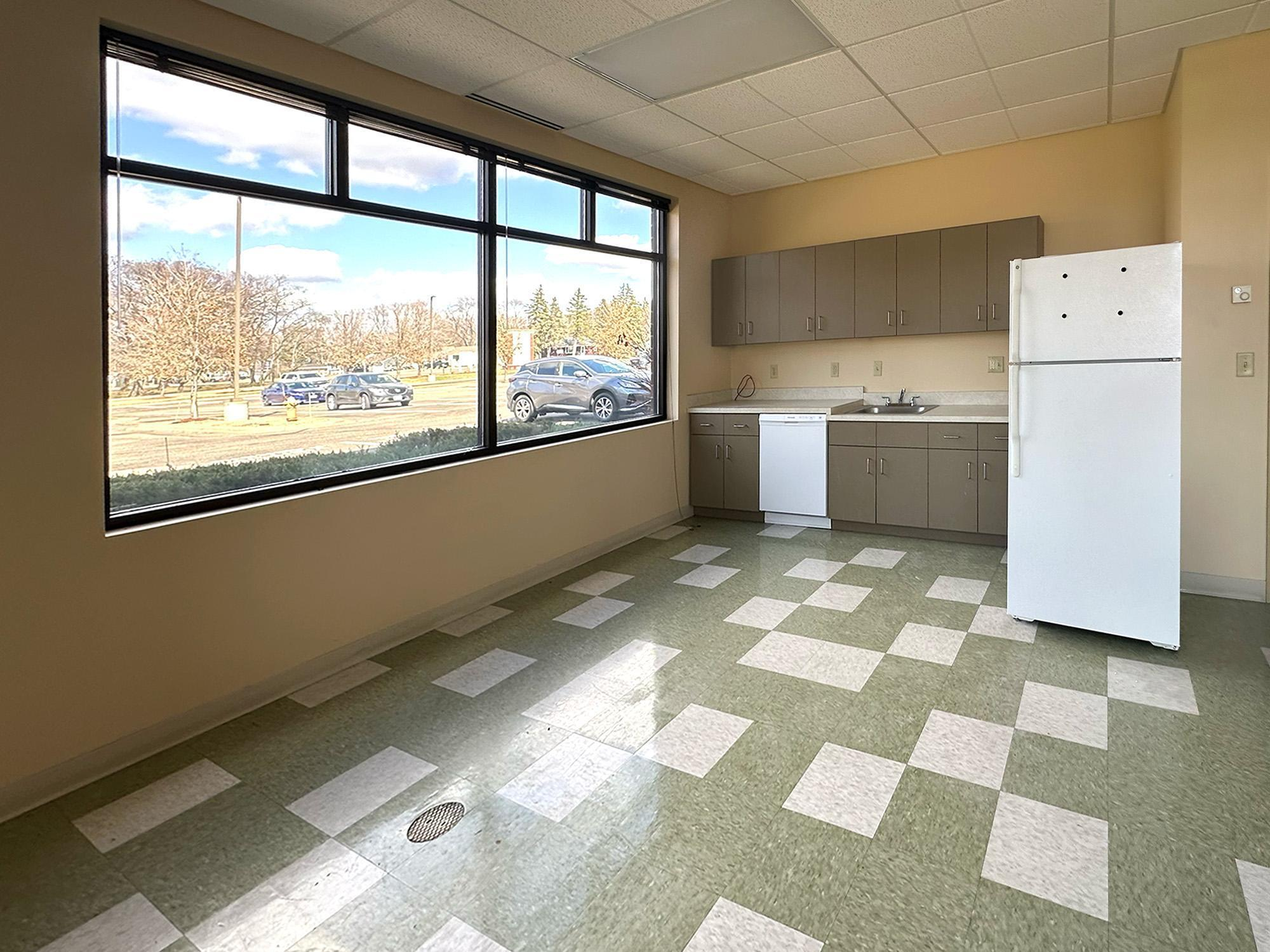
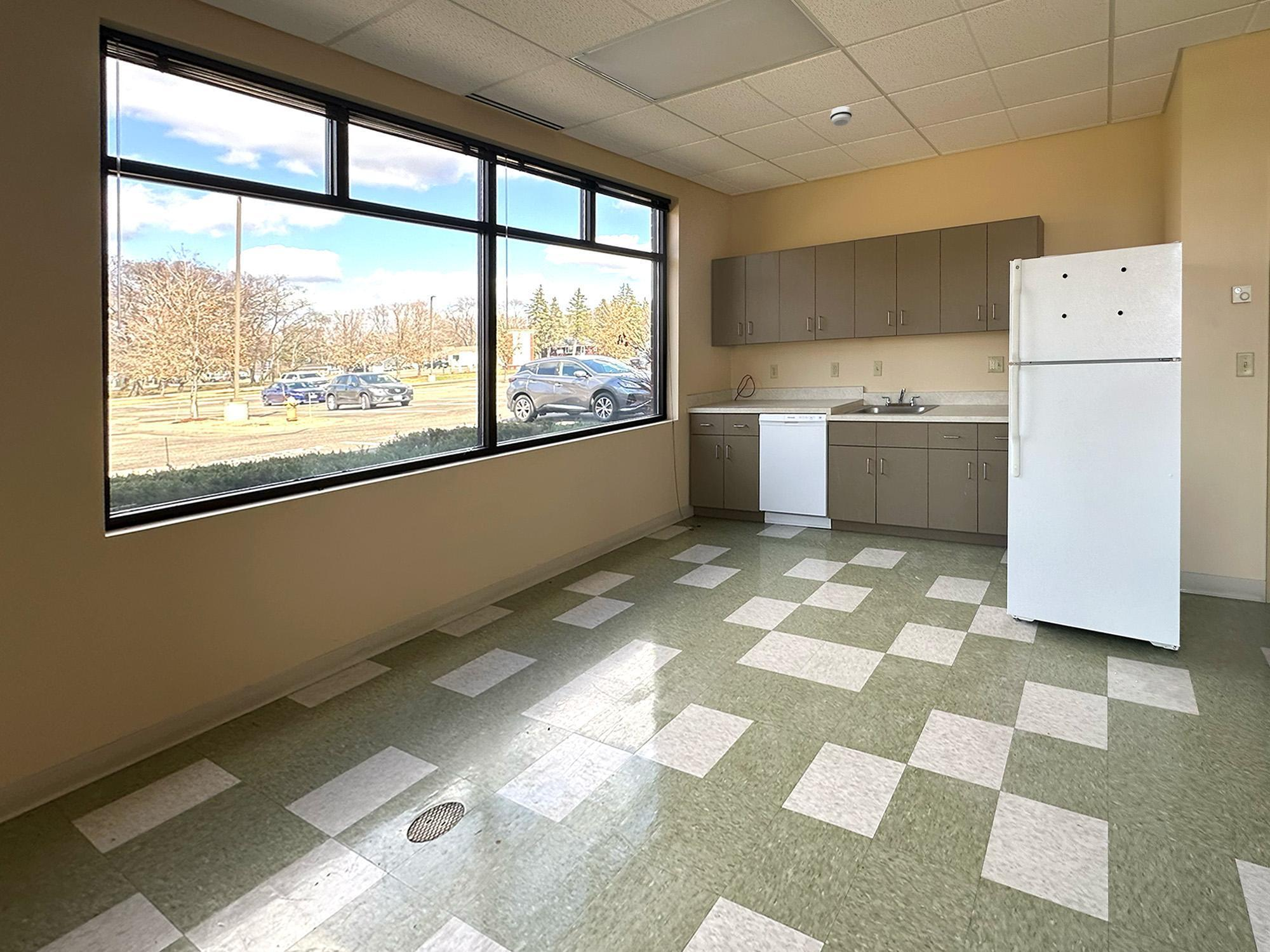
+ smoke detector [829,106,853,127]
